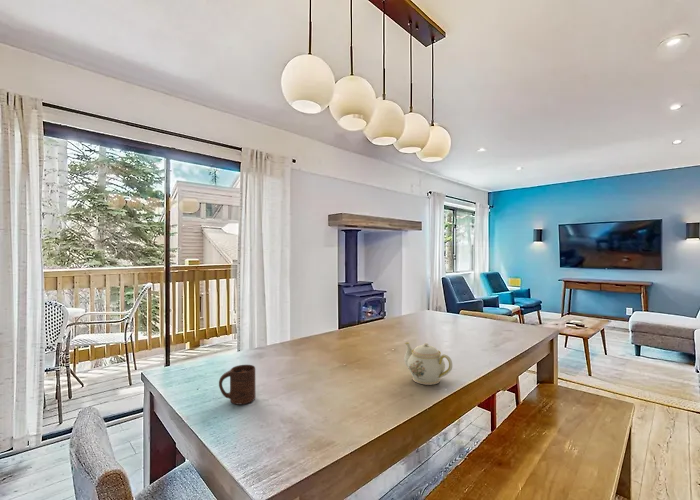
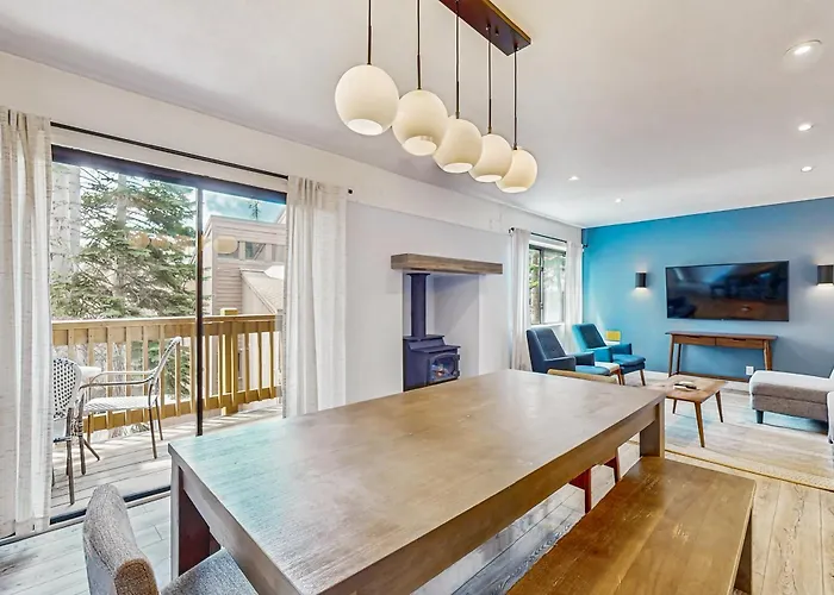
- teapot [403,341,453,386]
- cup [218,364,256,406]
